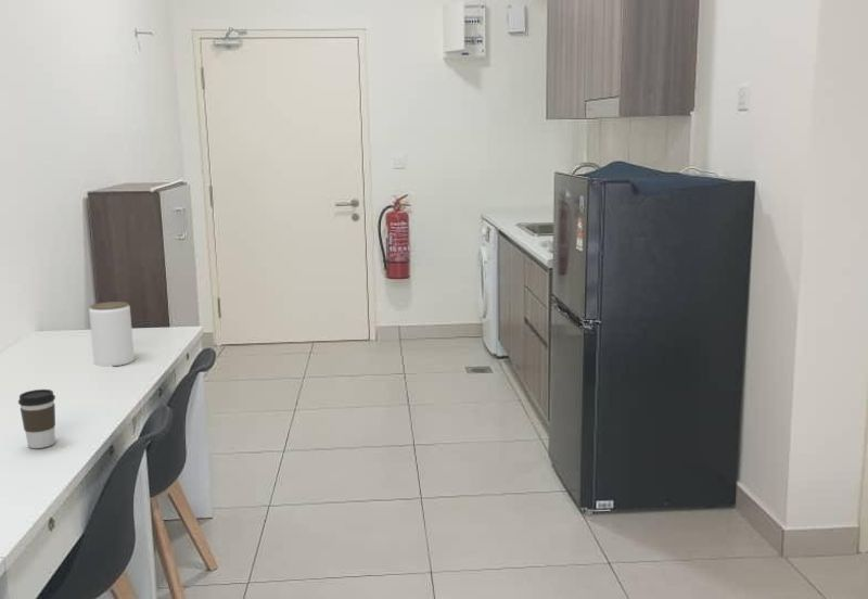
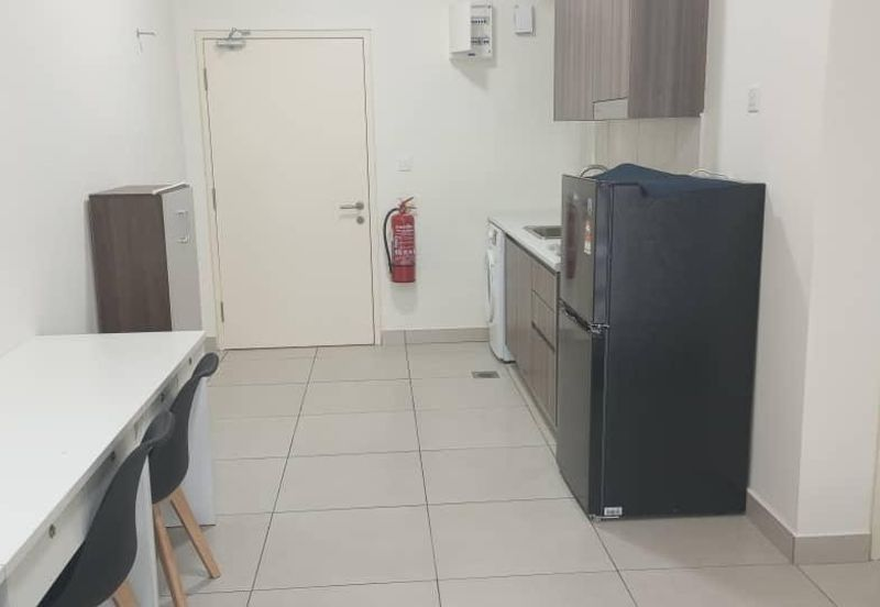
- jar [88,301,136,368]
- coffee cup [17,388,56,449]
